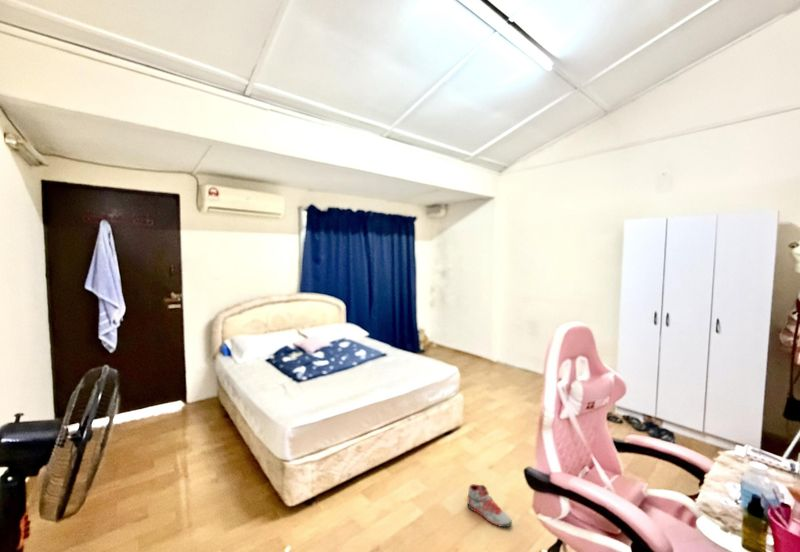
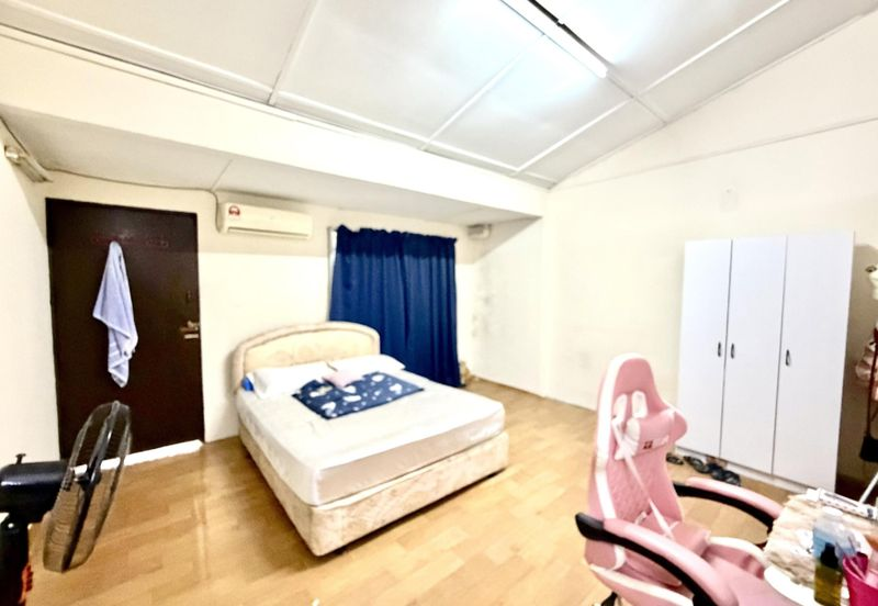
- sneaker [467,483,513,528]
